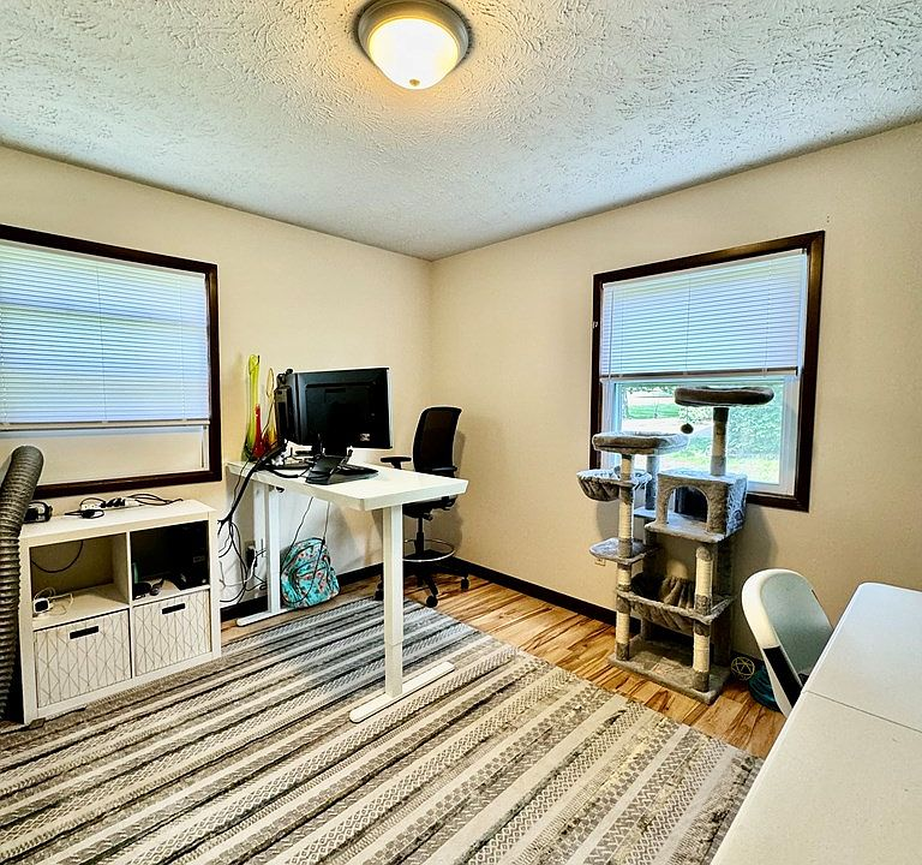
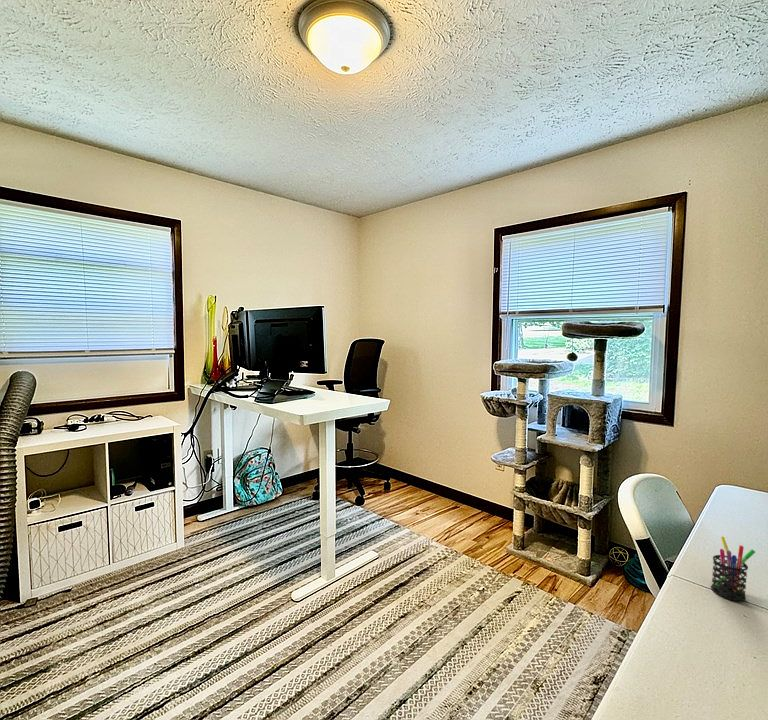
+ pen holder [710,536,756,602]
